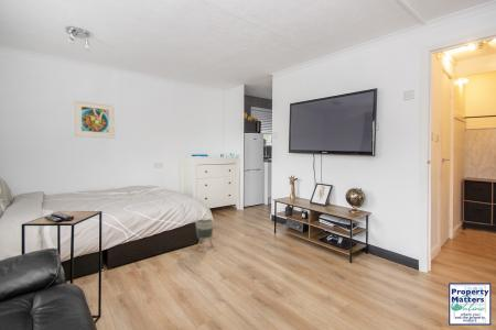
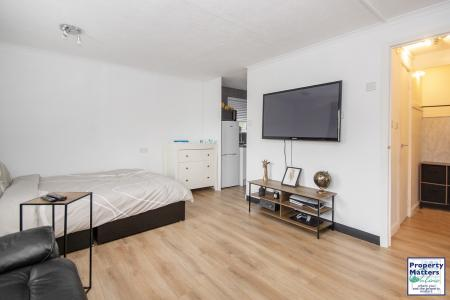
- planter [195,218,215,252]
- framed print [74,99,116,140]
